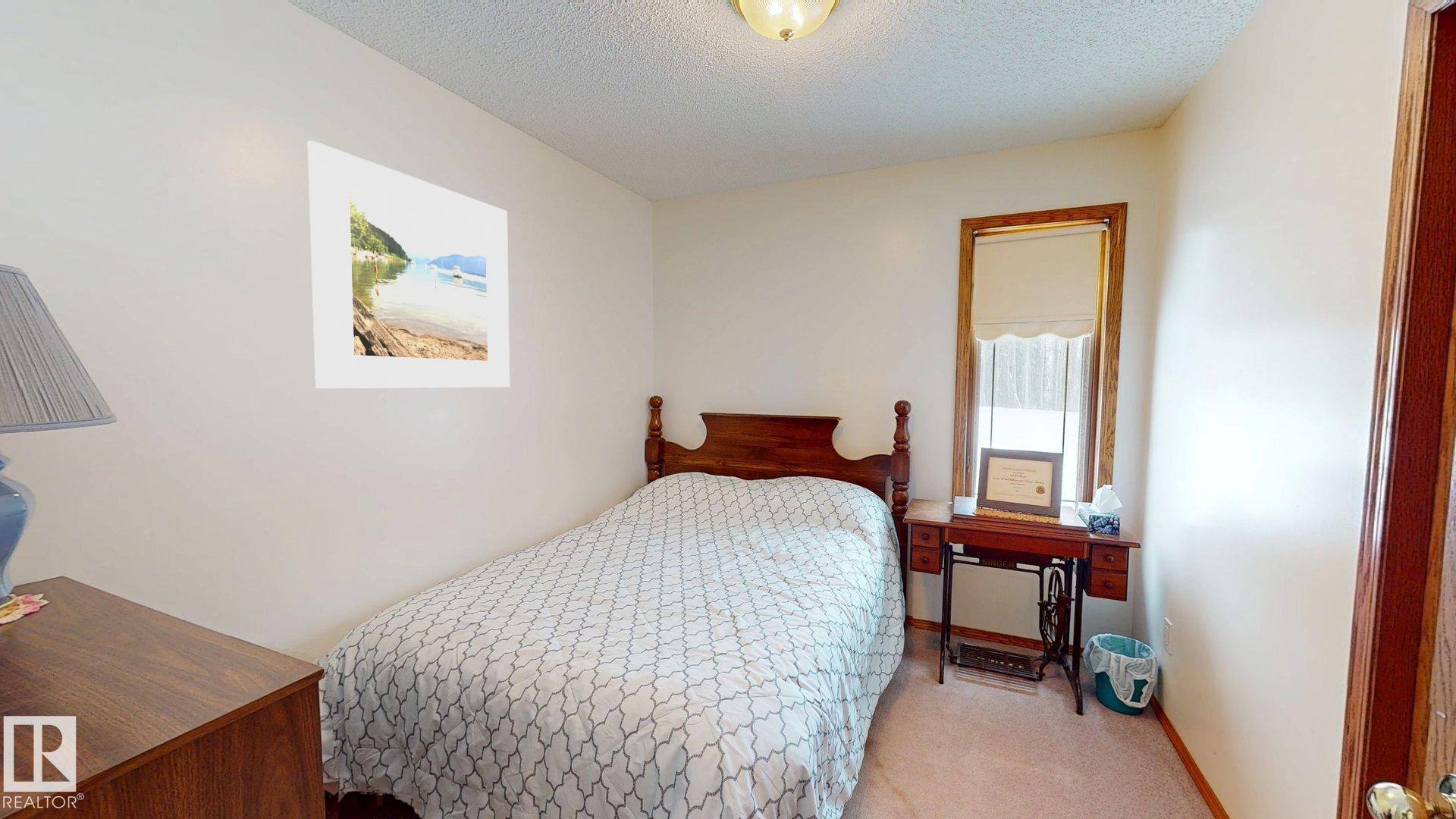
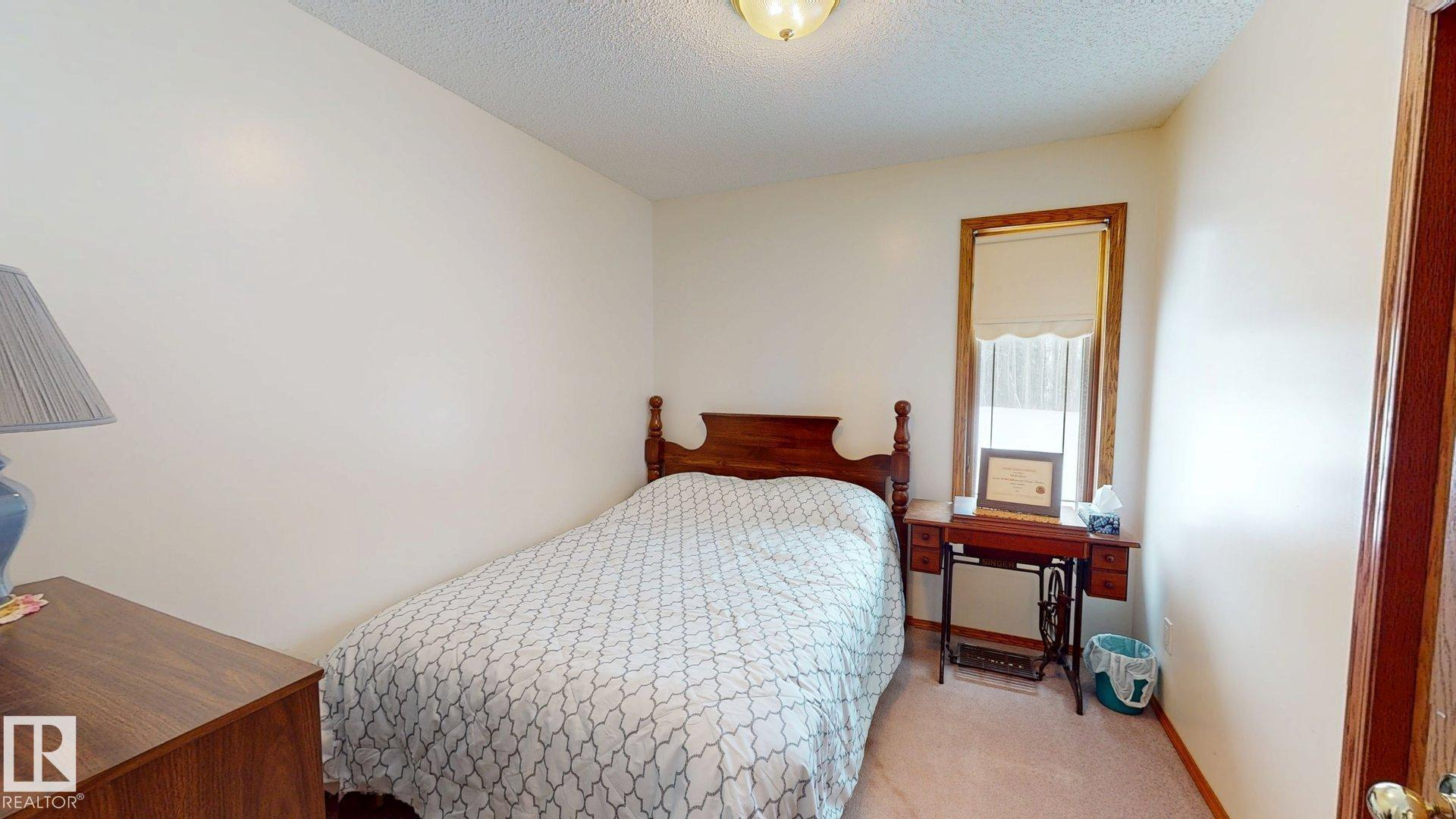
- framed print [307,140,510,390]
